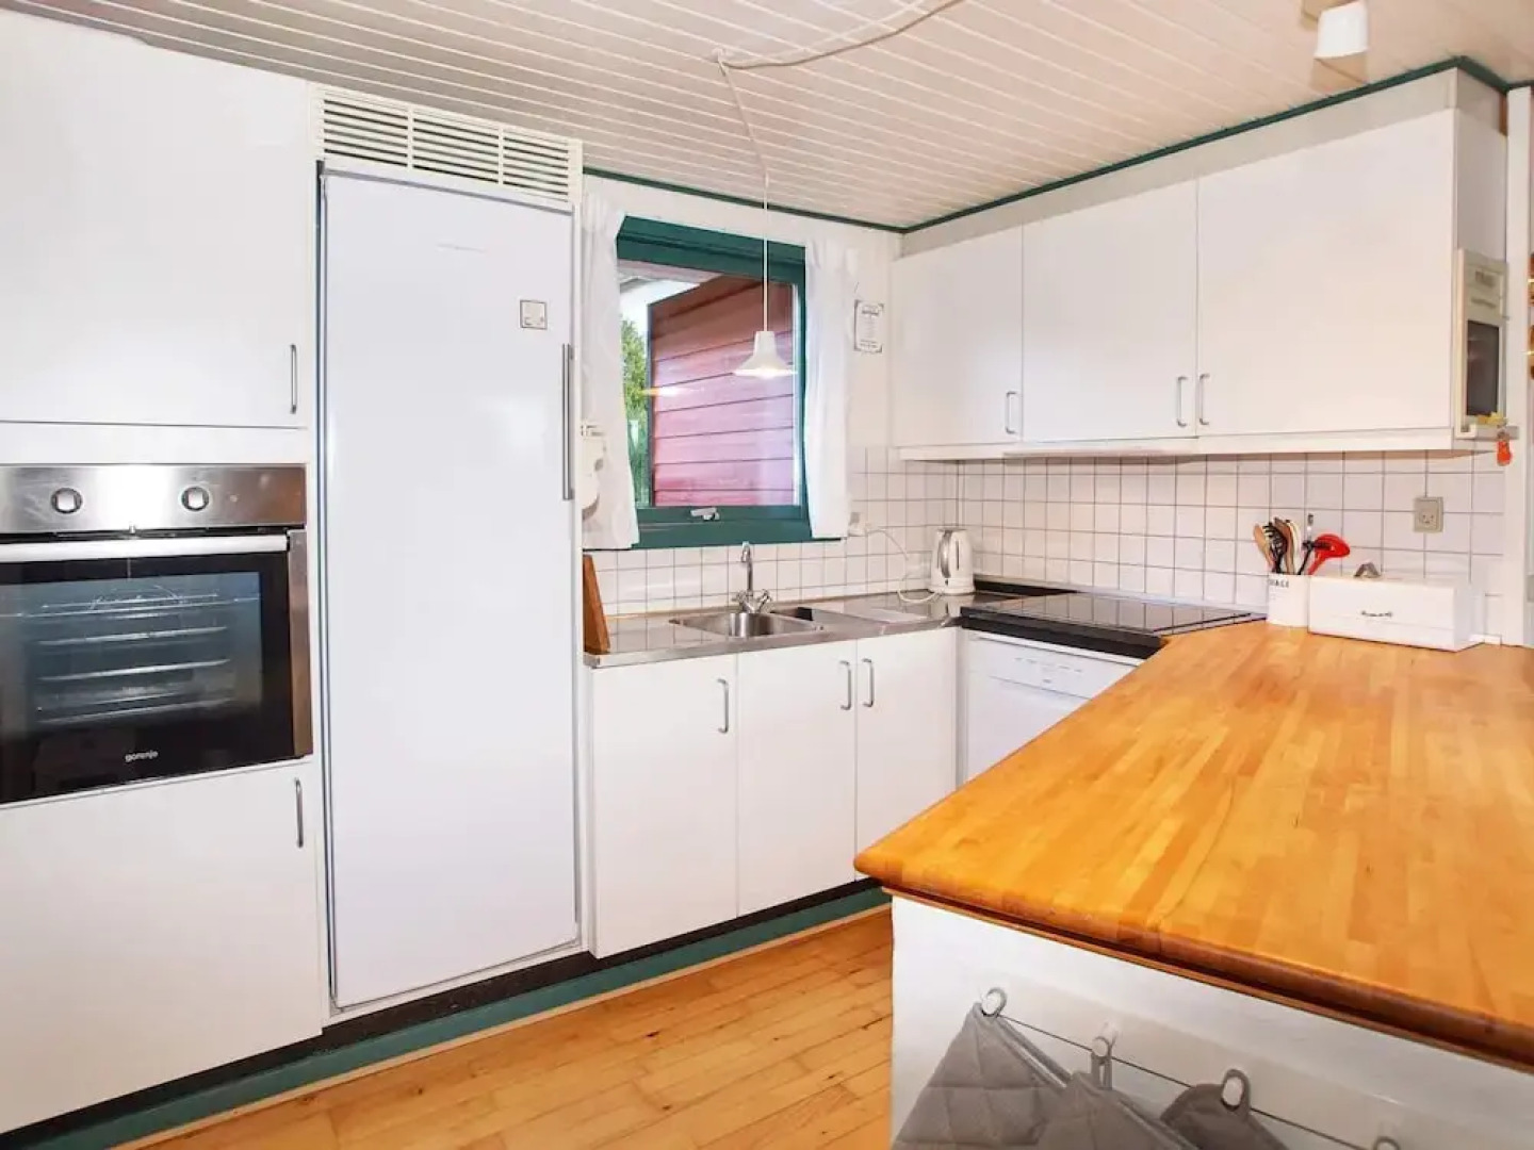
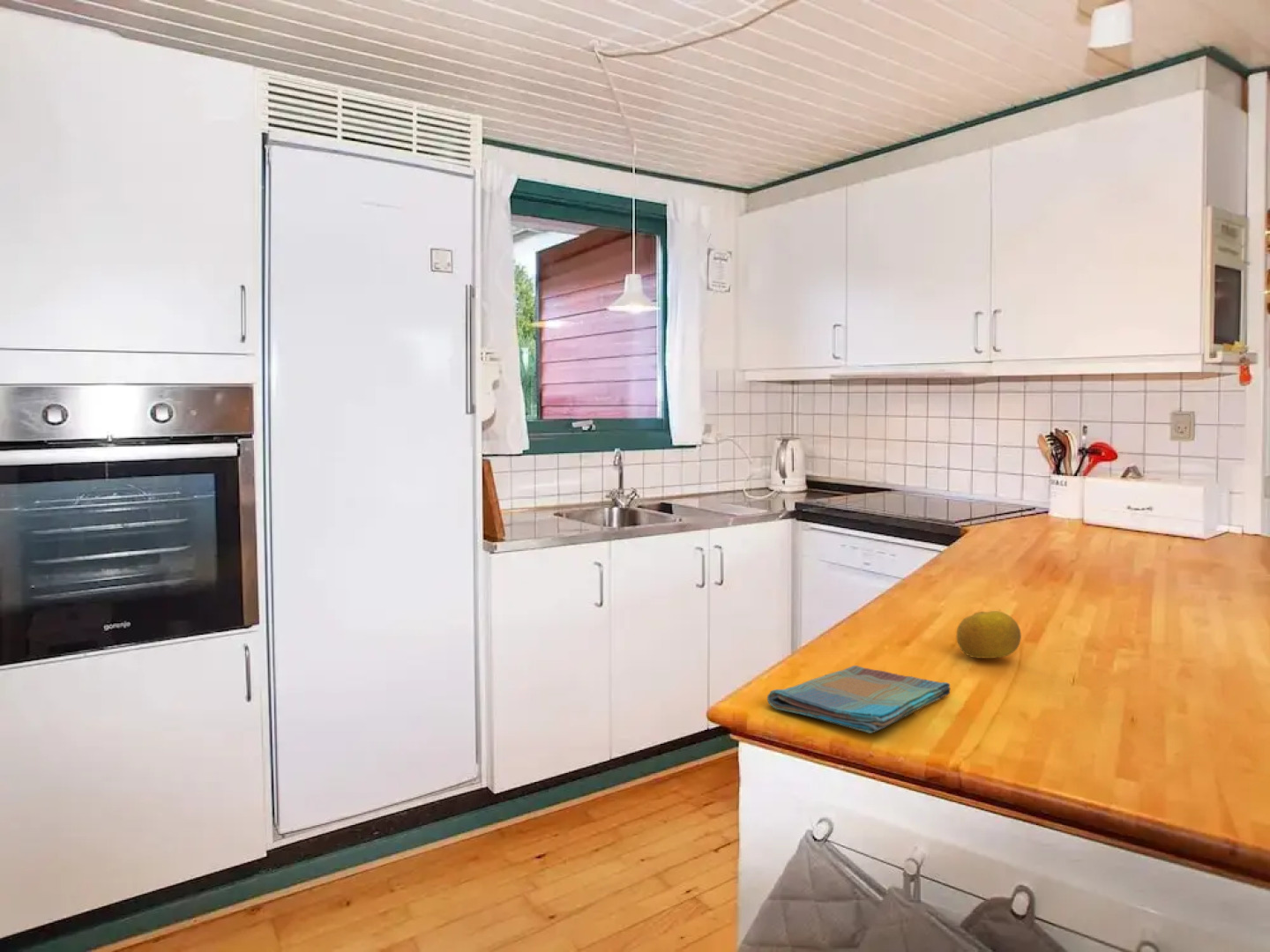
+ fruit [956,610,1022,659]
+ dish towel [766,665,952,734]
